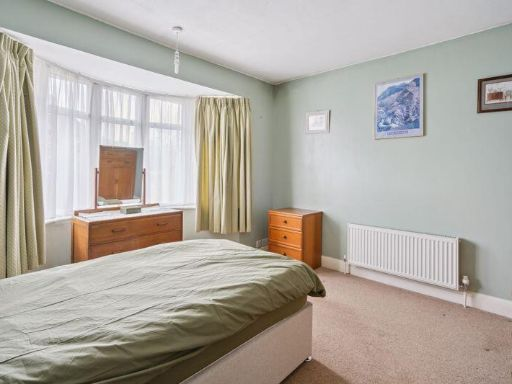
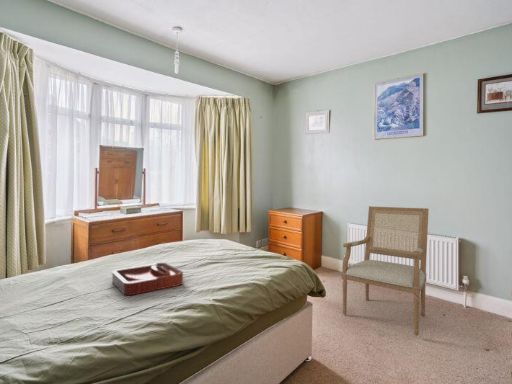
+ decorative tray [111,262,184,296]
+ chair [341,205,430,336]
